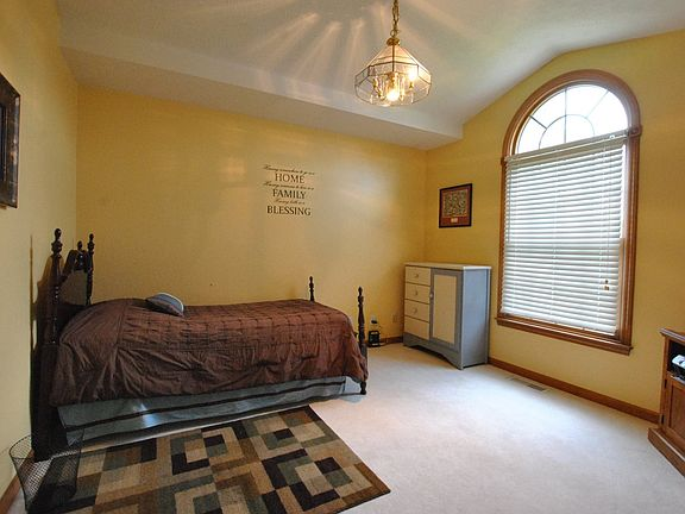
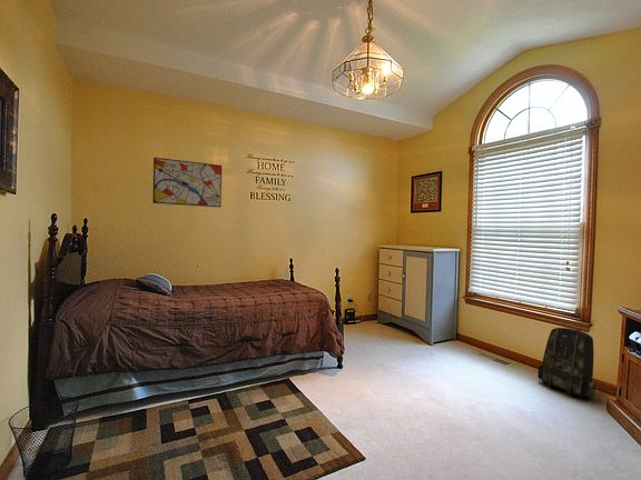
+ wall art [151,157,223,208]
+ backpack [536,327,596,398]
